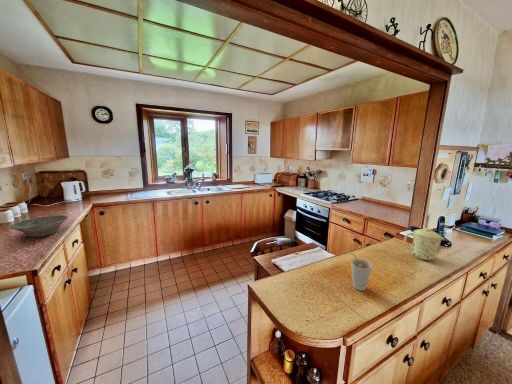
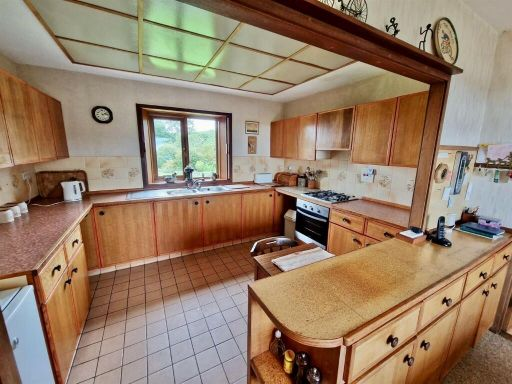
- bowl [9,214,69,238]
- cup [346,250,373,292]
- mug [403,227,445,261]
